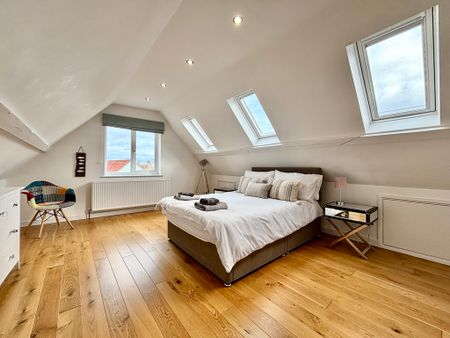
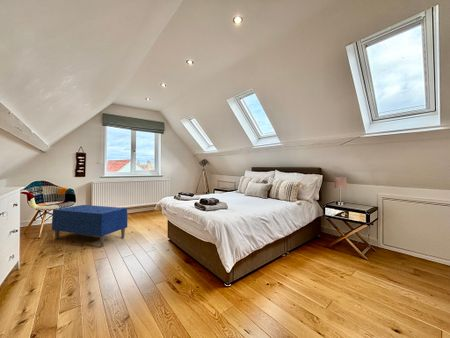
+ bench [51,204,128,247]
